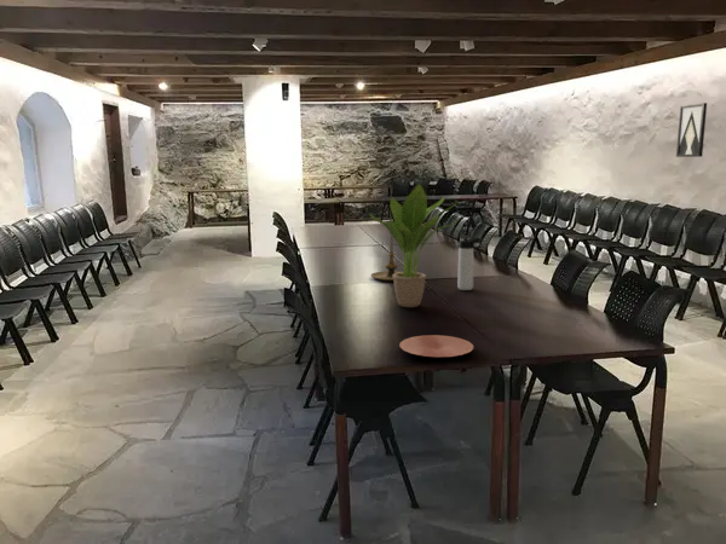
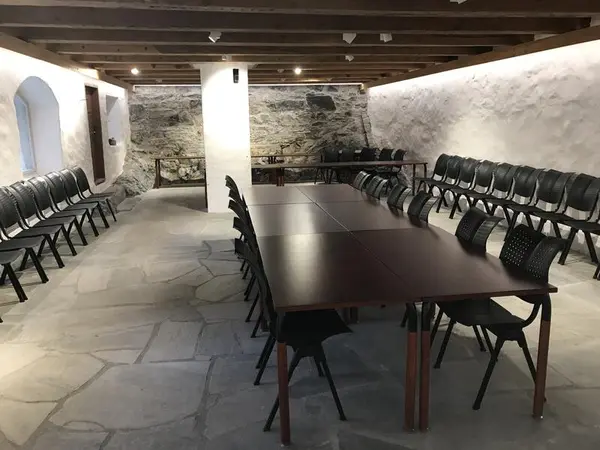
- wall art [675,102,708,158]
- candle holder [369,231,402,282]
- thermos bottle [456,237,483,291]
- plate [398,334,474,358]
- potted plant [368,183,461,308]
